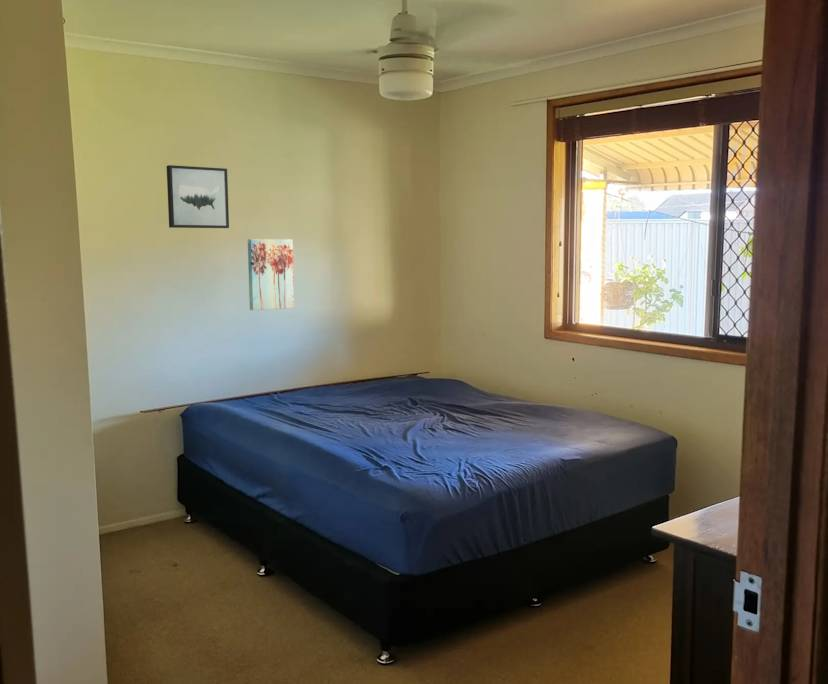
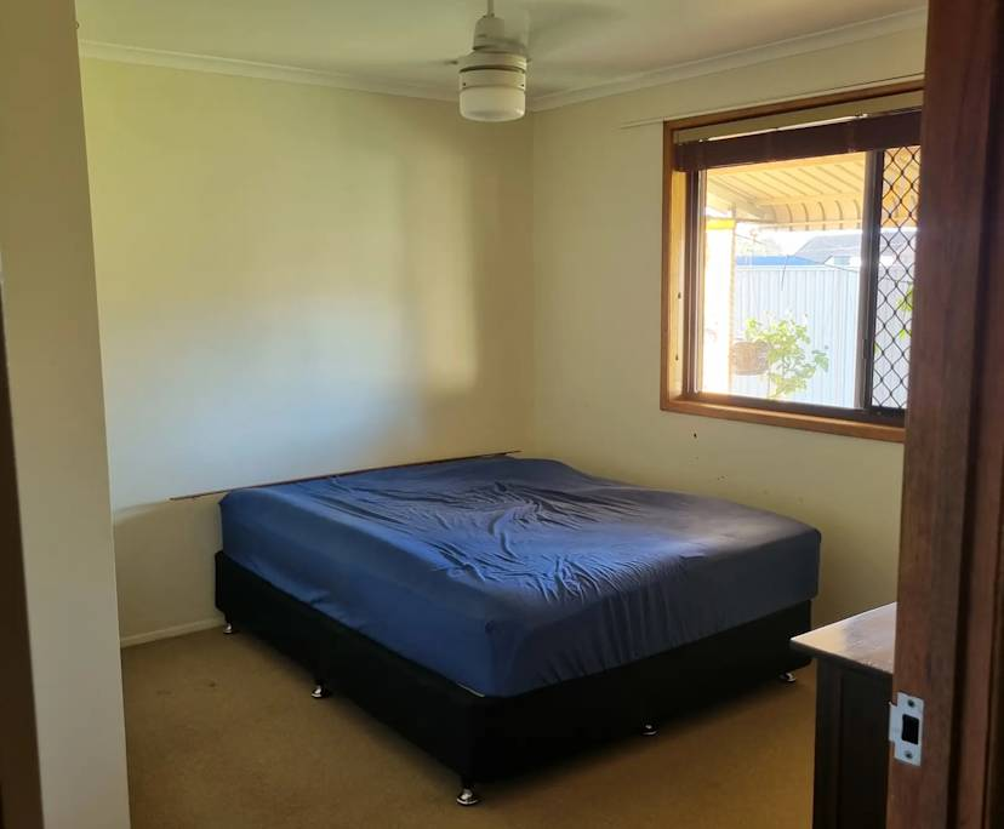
- wall art [166,164,230,229]
- wall art [247,238,295,311]
